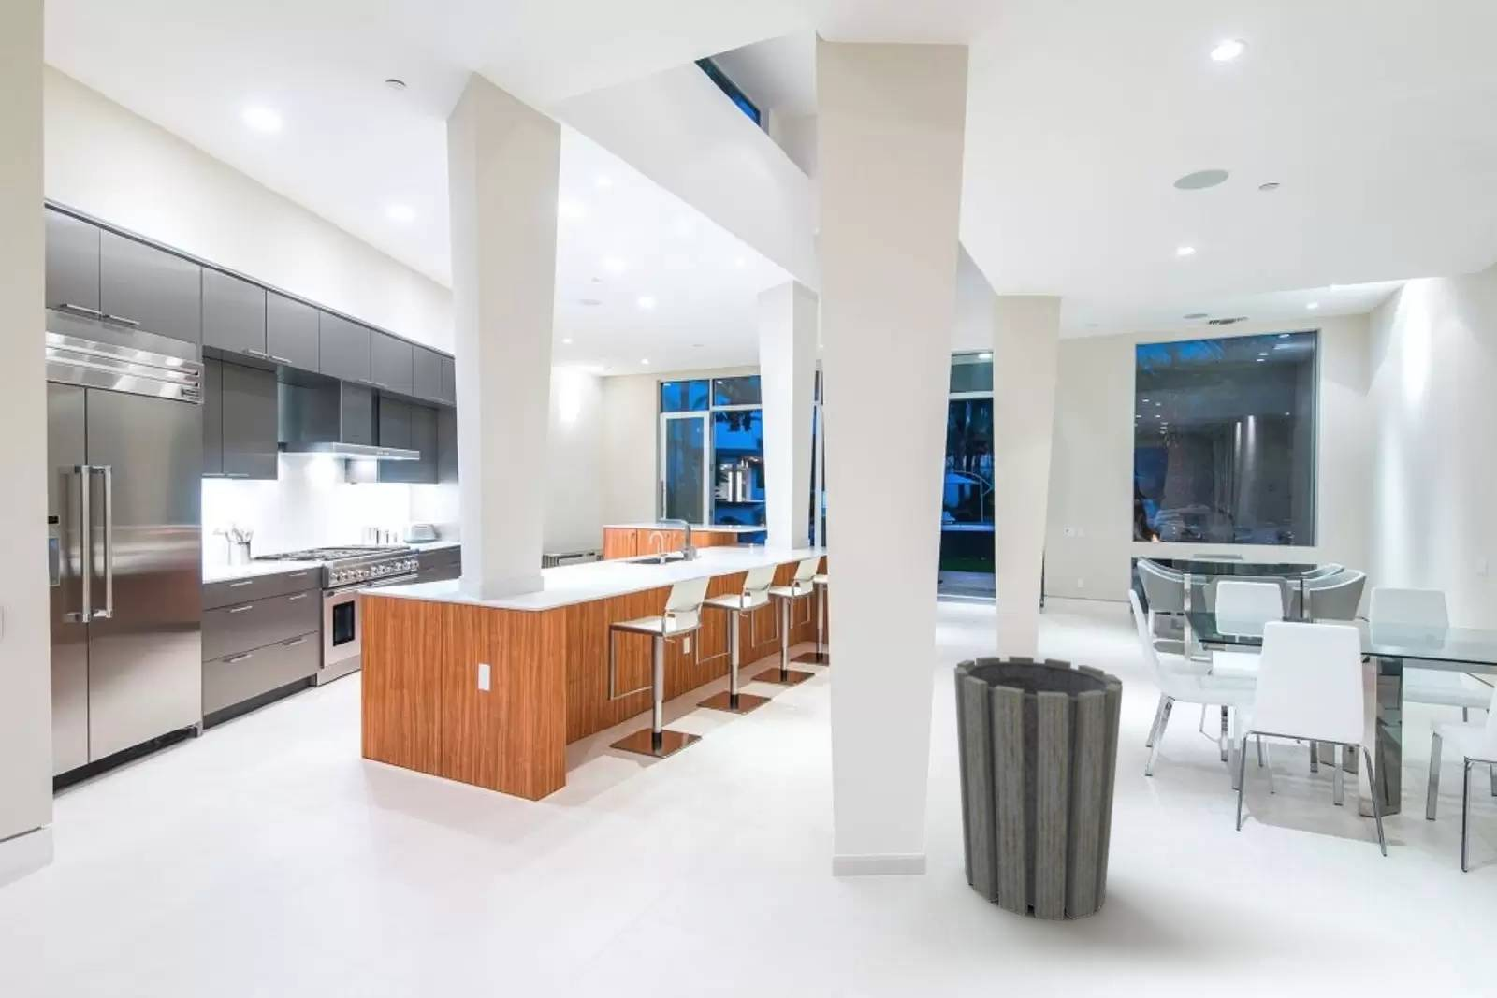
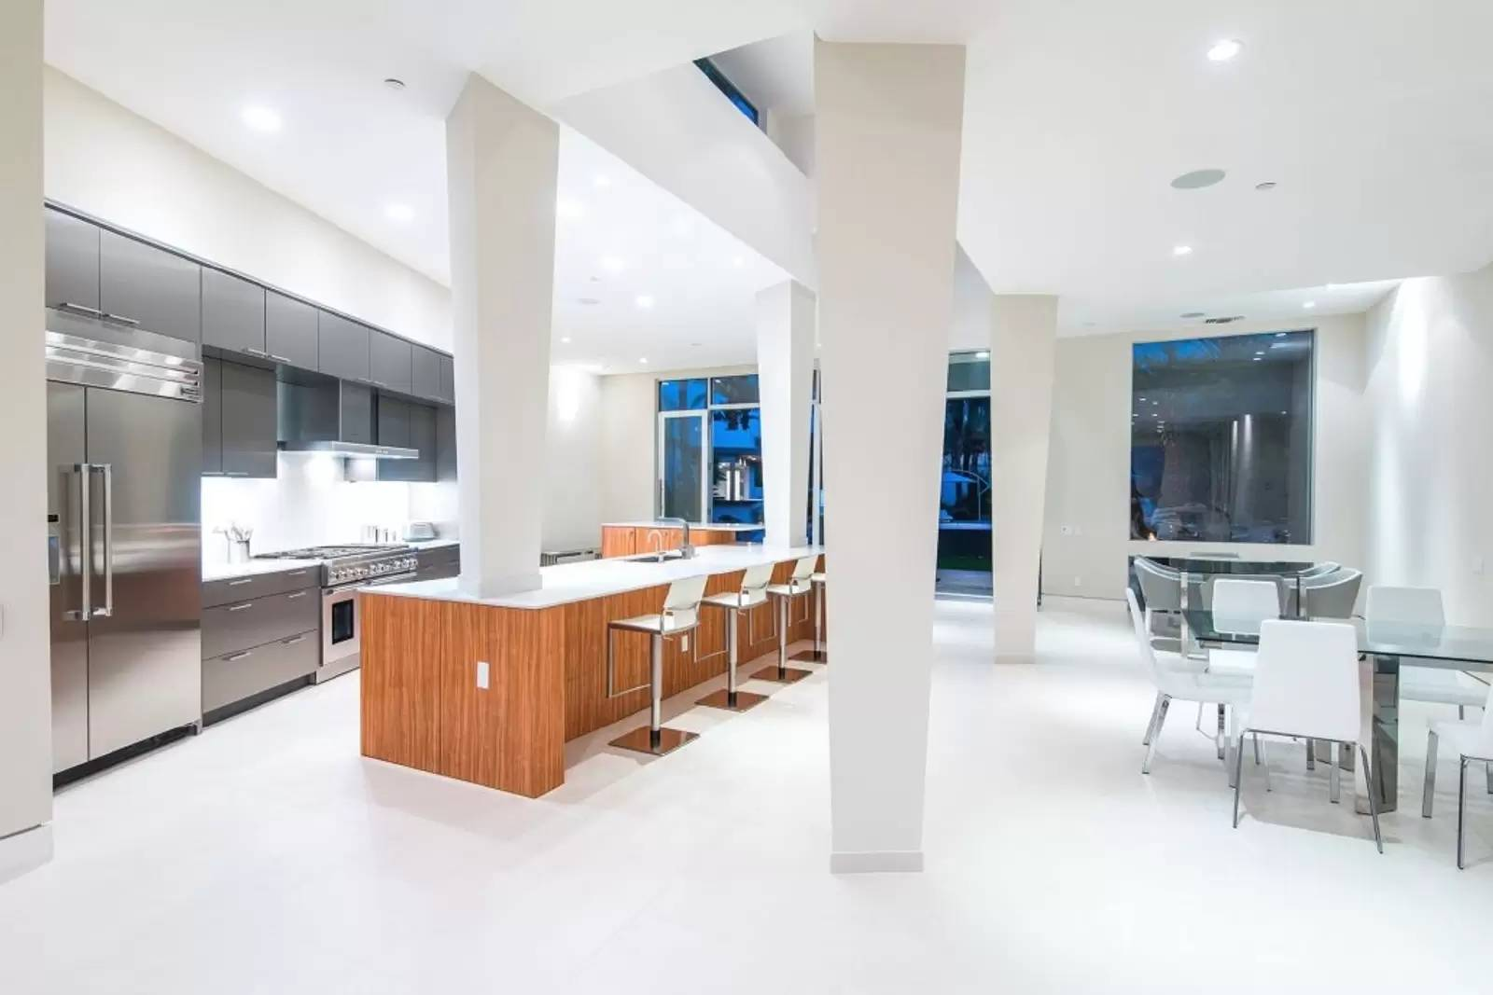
- trash can [953,655,1124,922]
